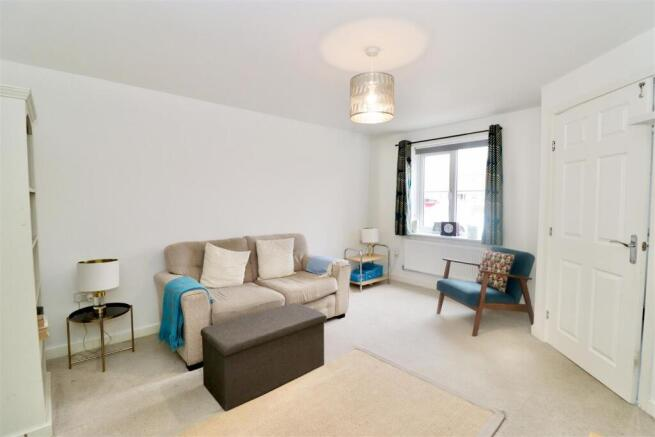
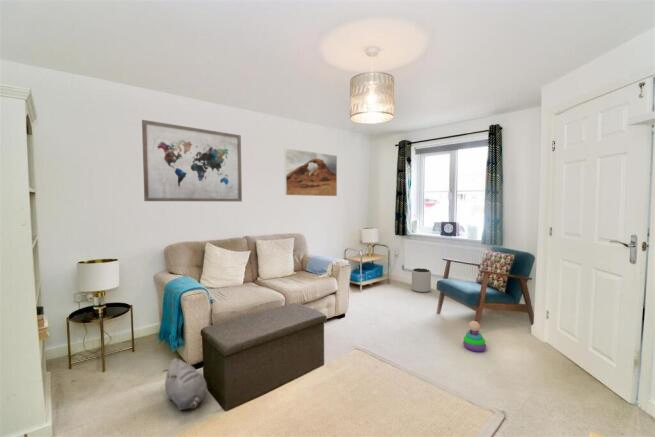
+ wall art [141,119,243,203]
+ plush toy [162,357,208,411]
+ plant pot [411,267,432,293]
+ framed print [283,147,338,197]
+ stacking toy [462,319,487,353]
